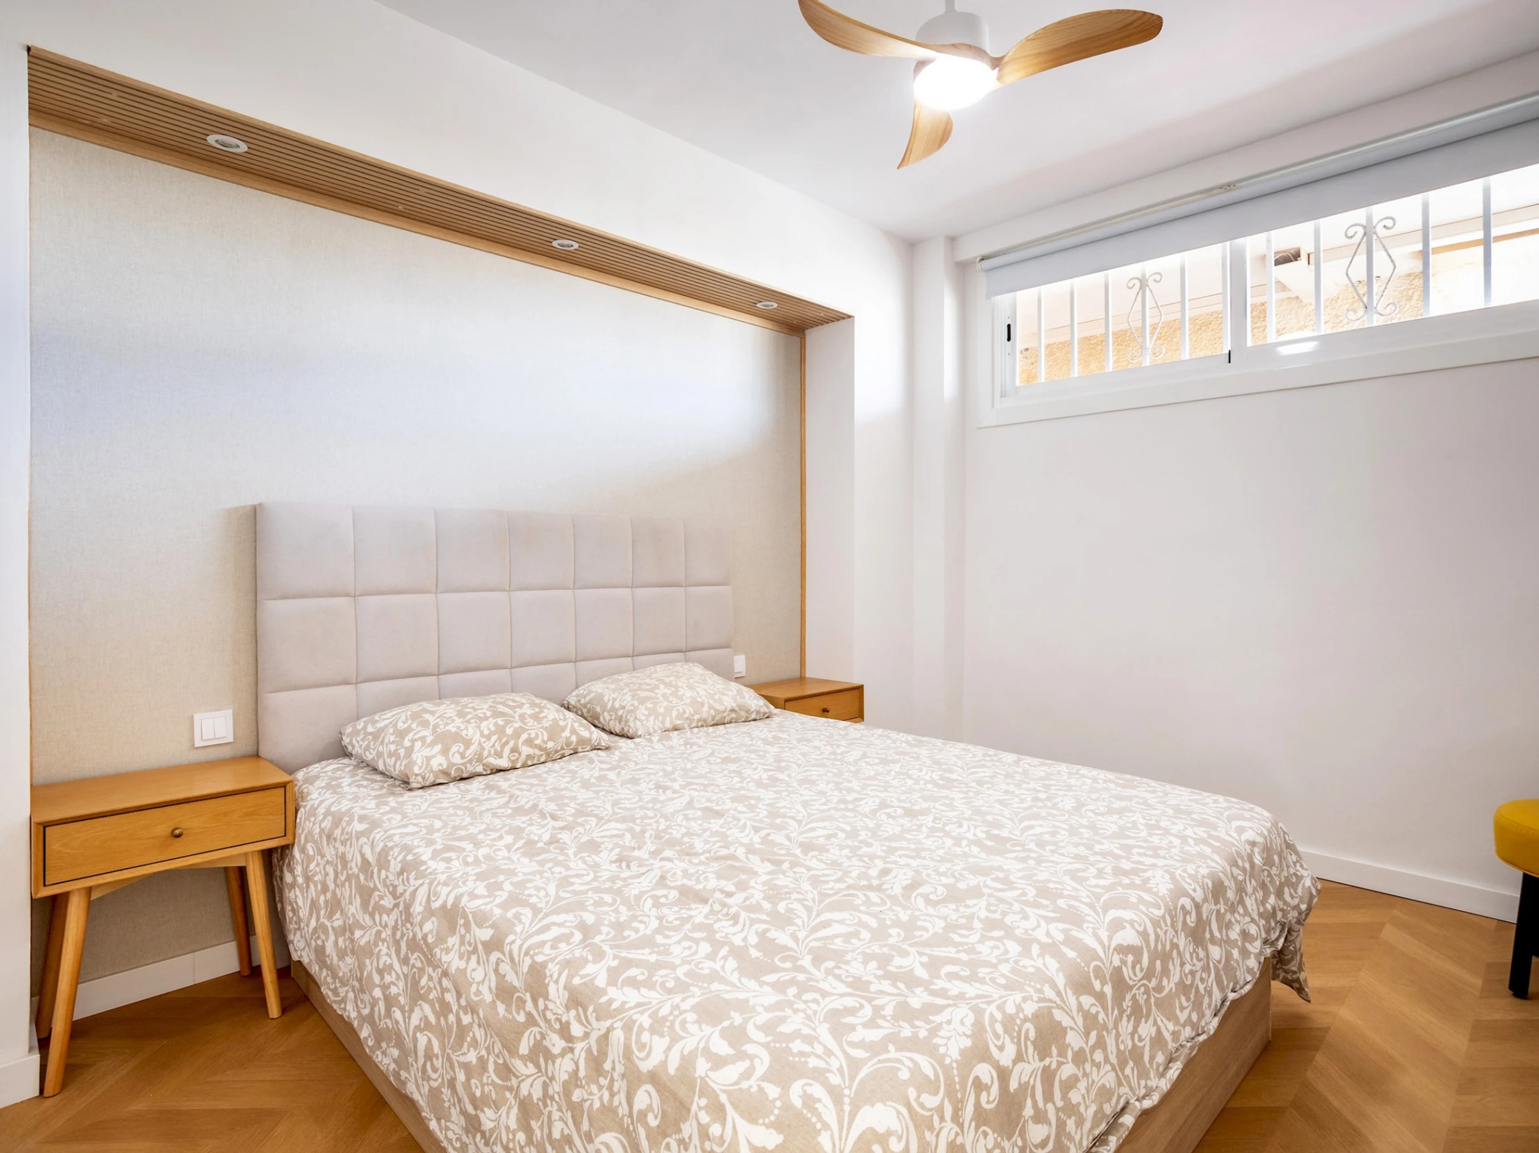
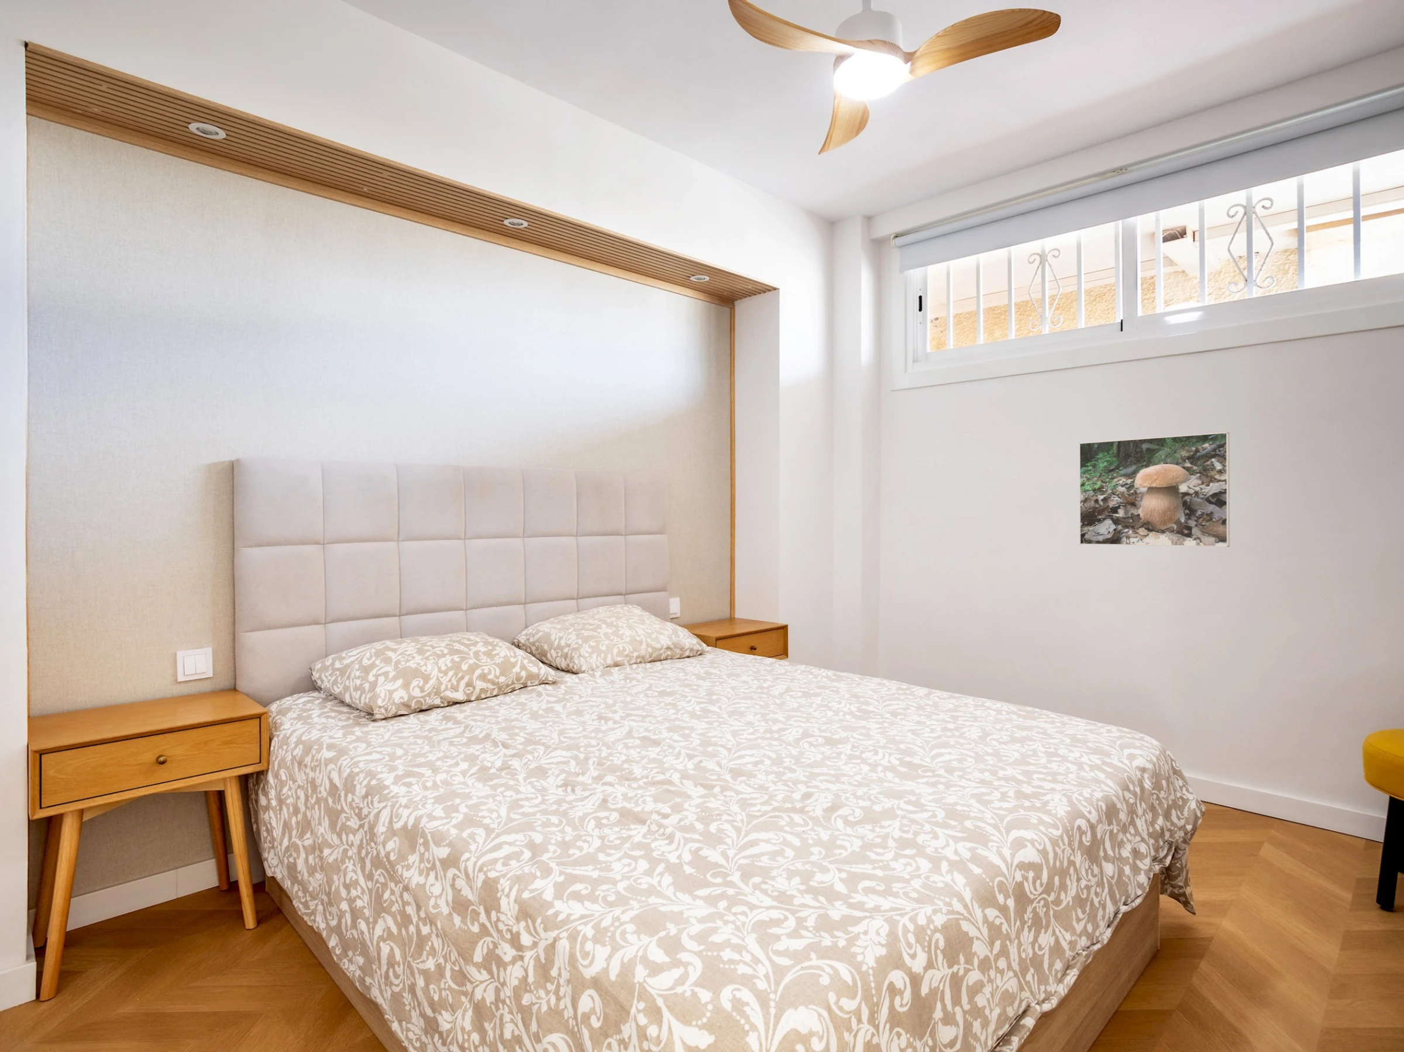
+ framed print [1079,431,1230,548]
